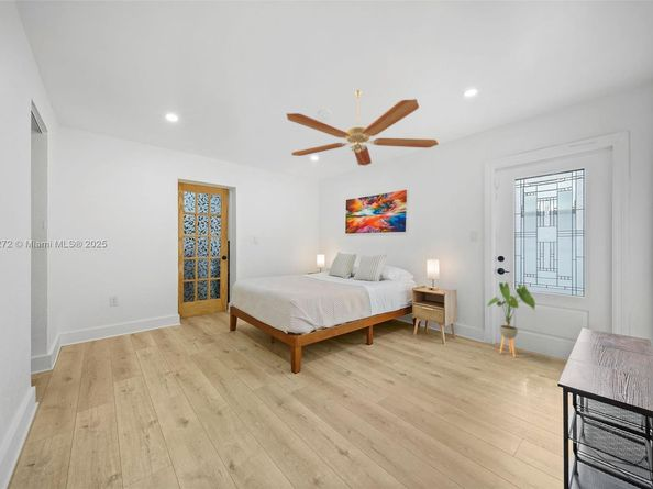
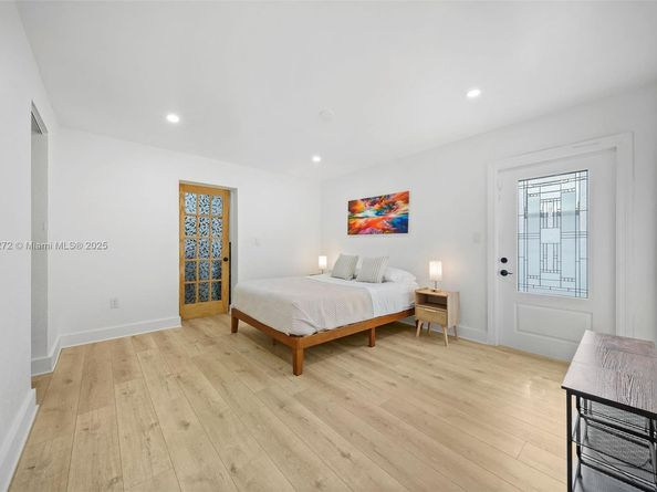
- house plant [486,281,536,358]
- ceiling fan [286,89,440,167]
